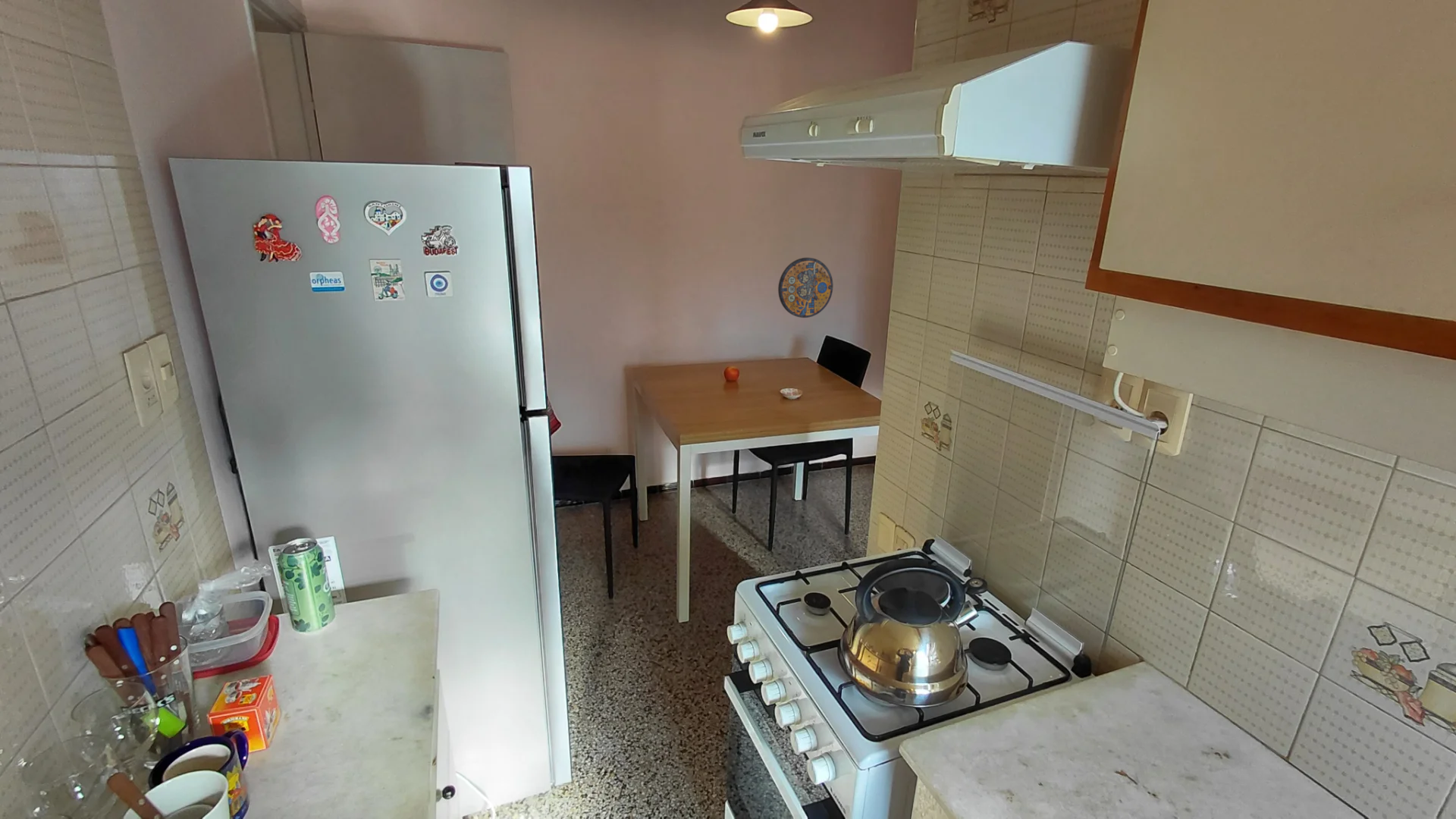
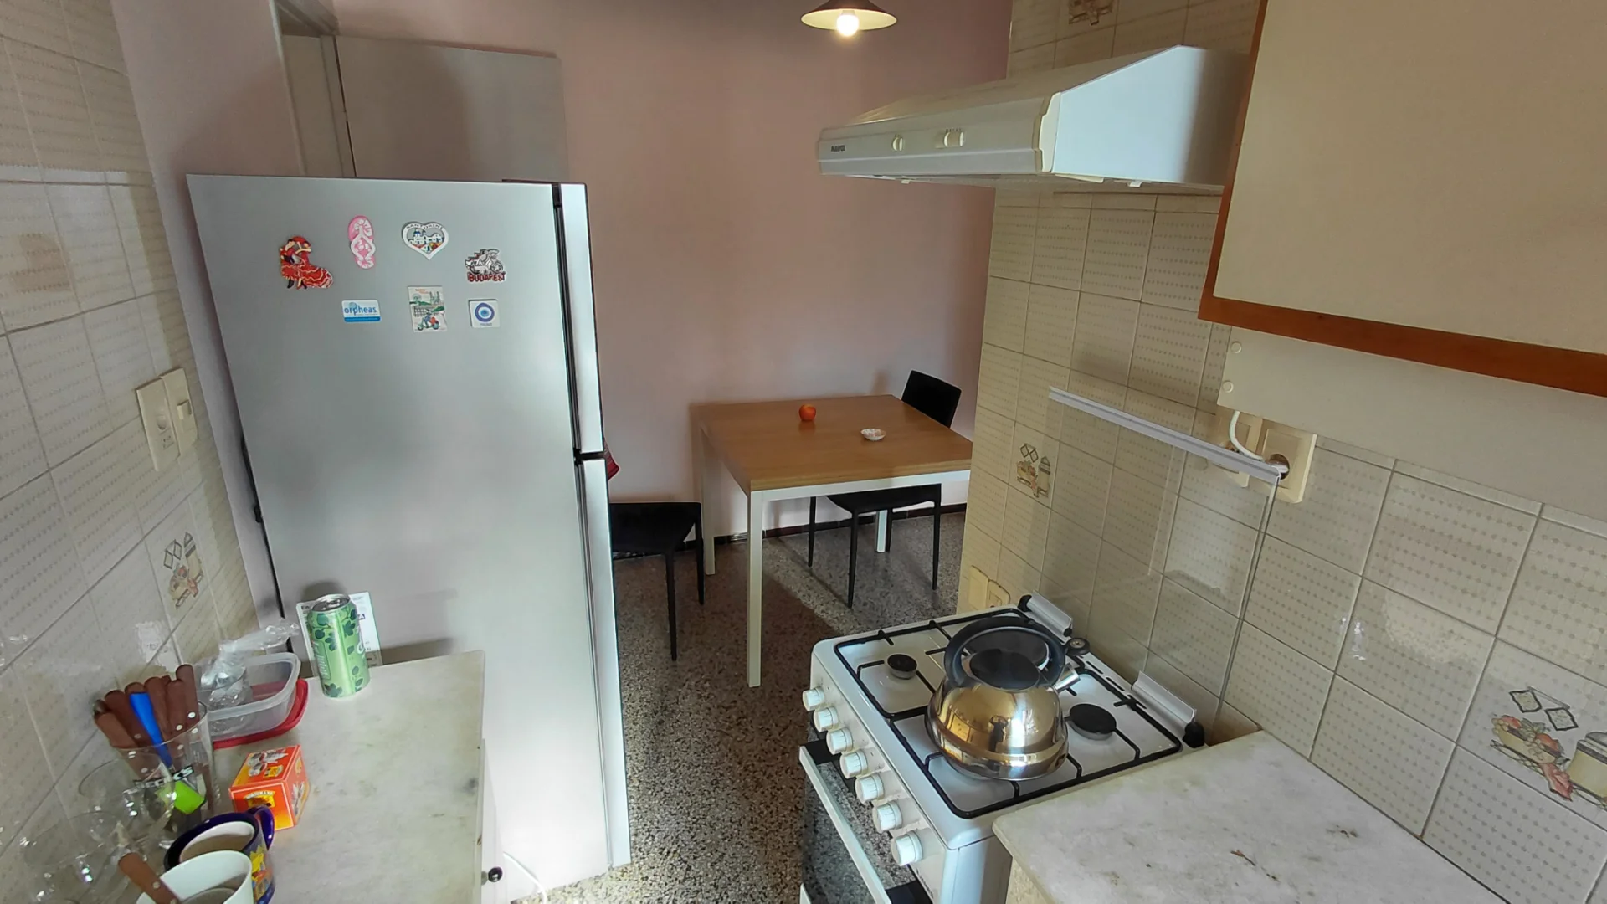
- manhole cover [777,257,833,318]
